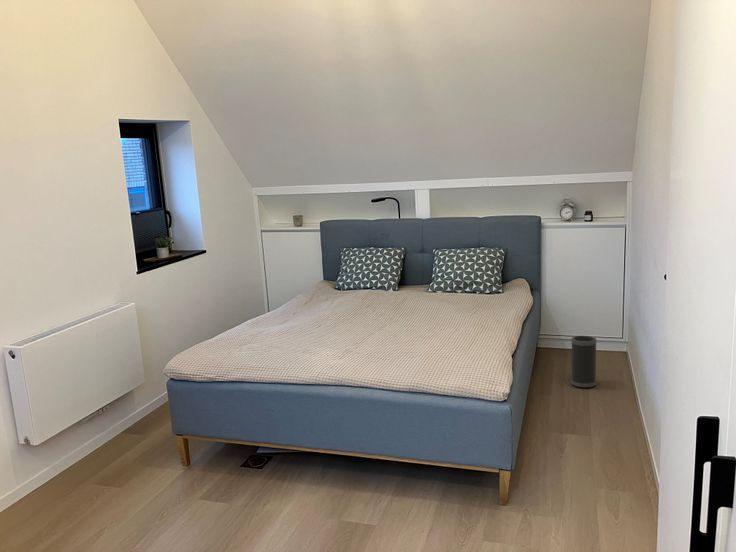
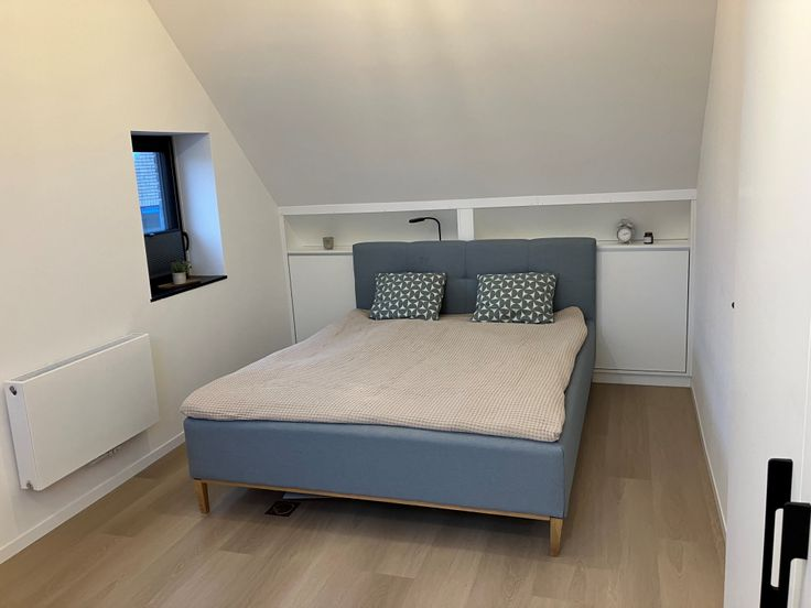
- speaker [570,335,597,388]
